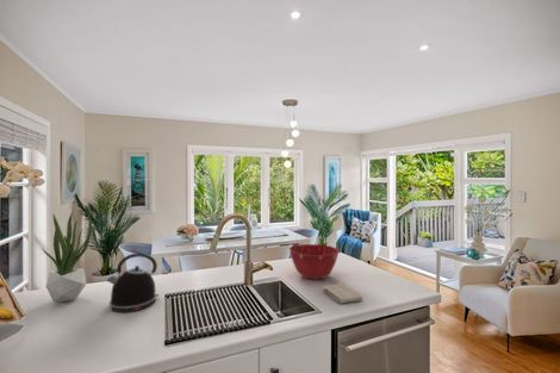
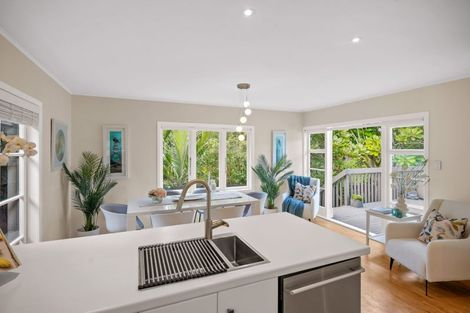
- mixing bowl [288,243,341,280]
- kettle [105,251,160,313]
- potted plant [41,211,93,303]
- washcloth [322,282,363,304]
